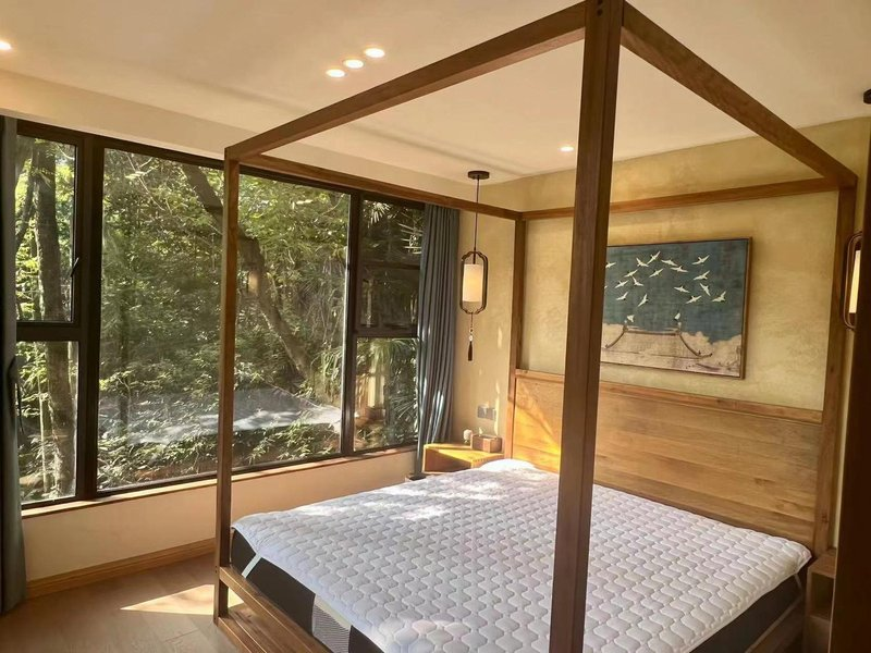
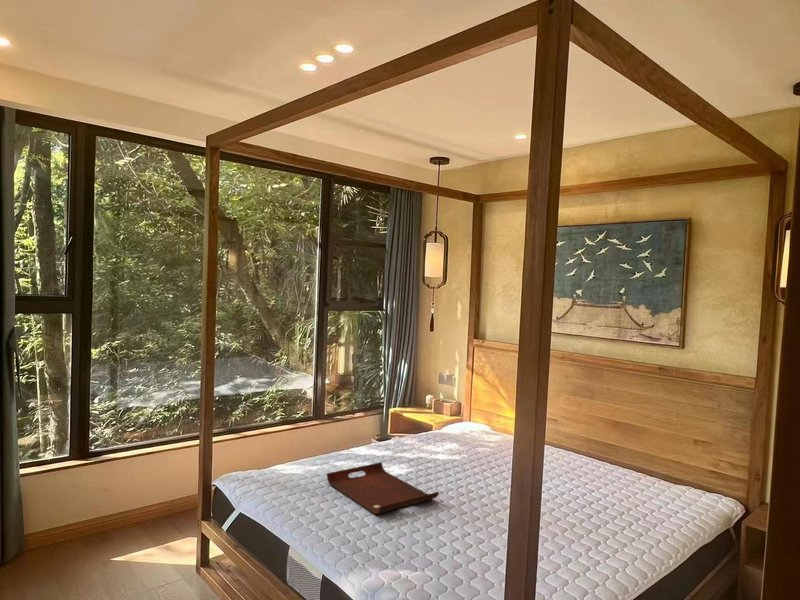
+ serving tray [326,461,440,515]
